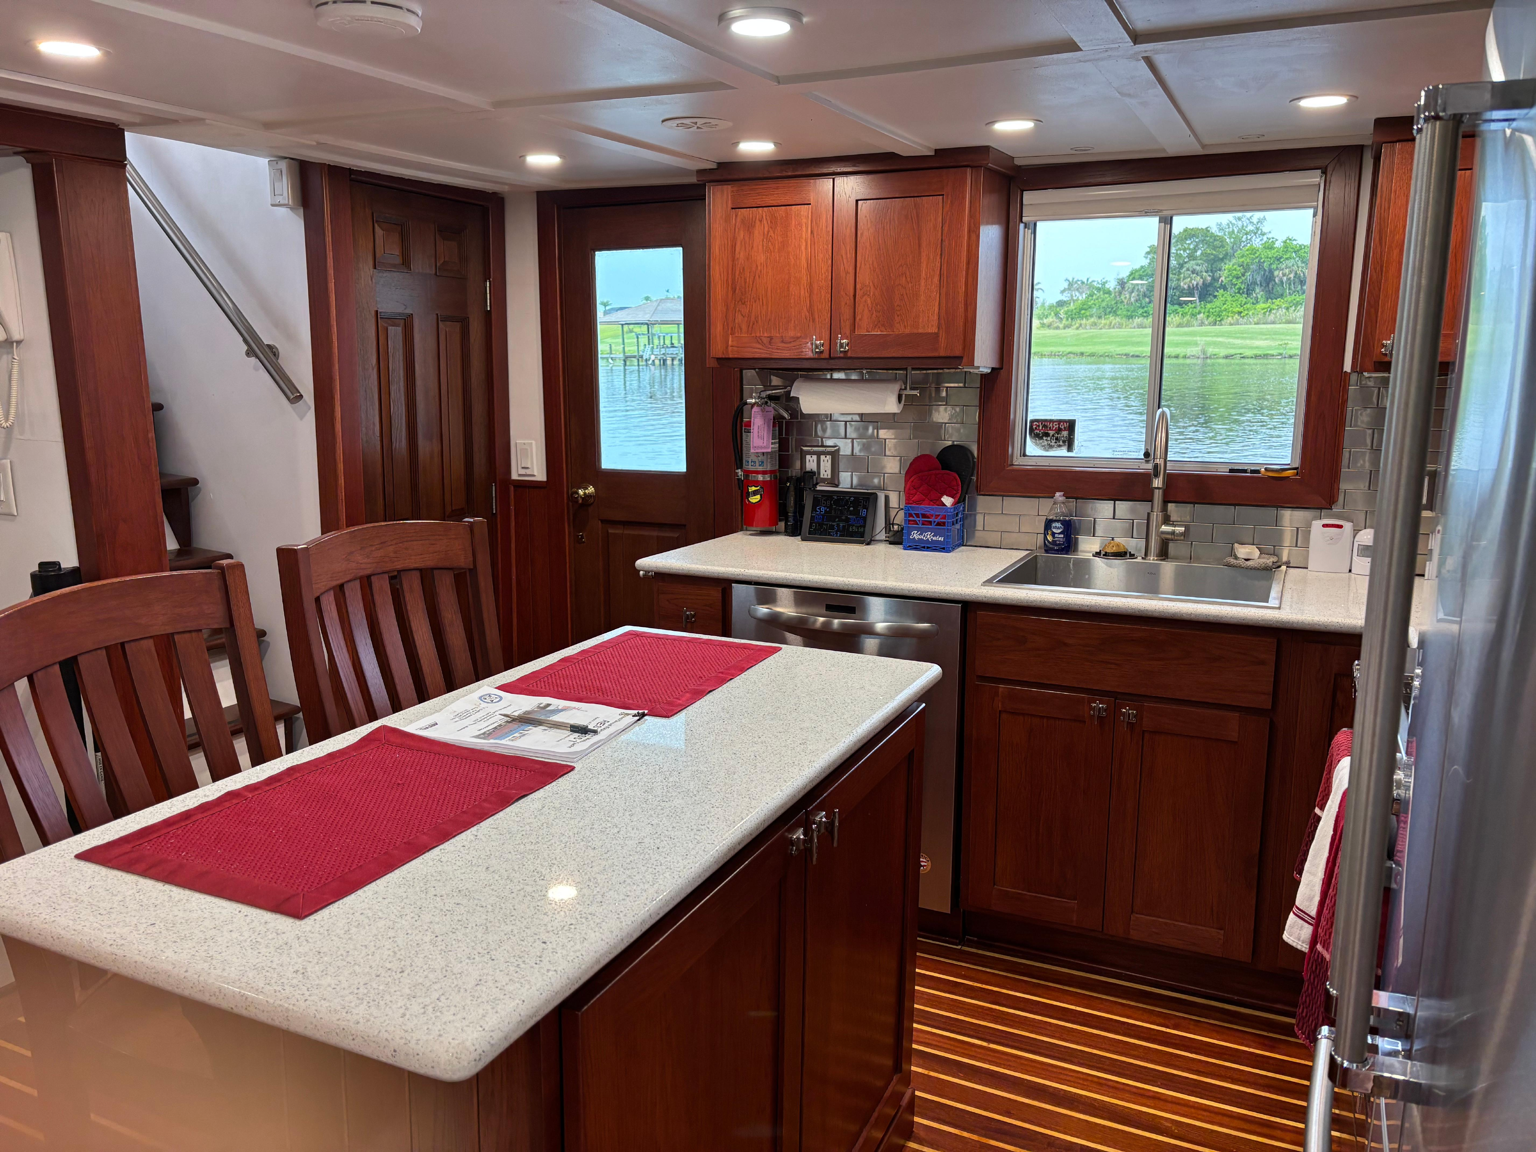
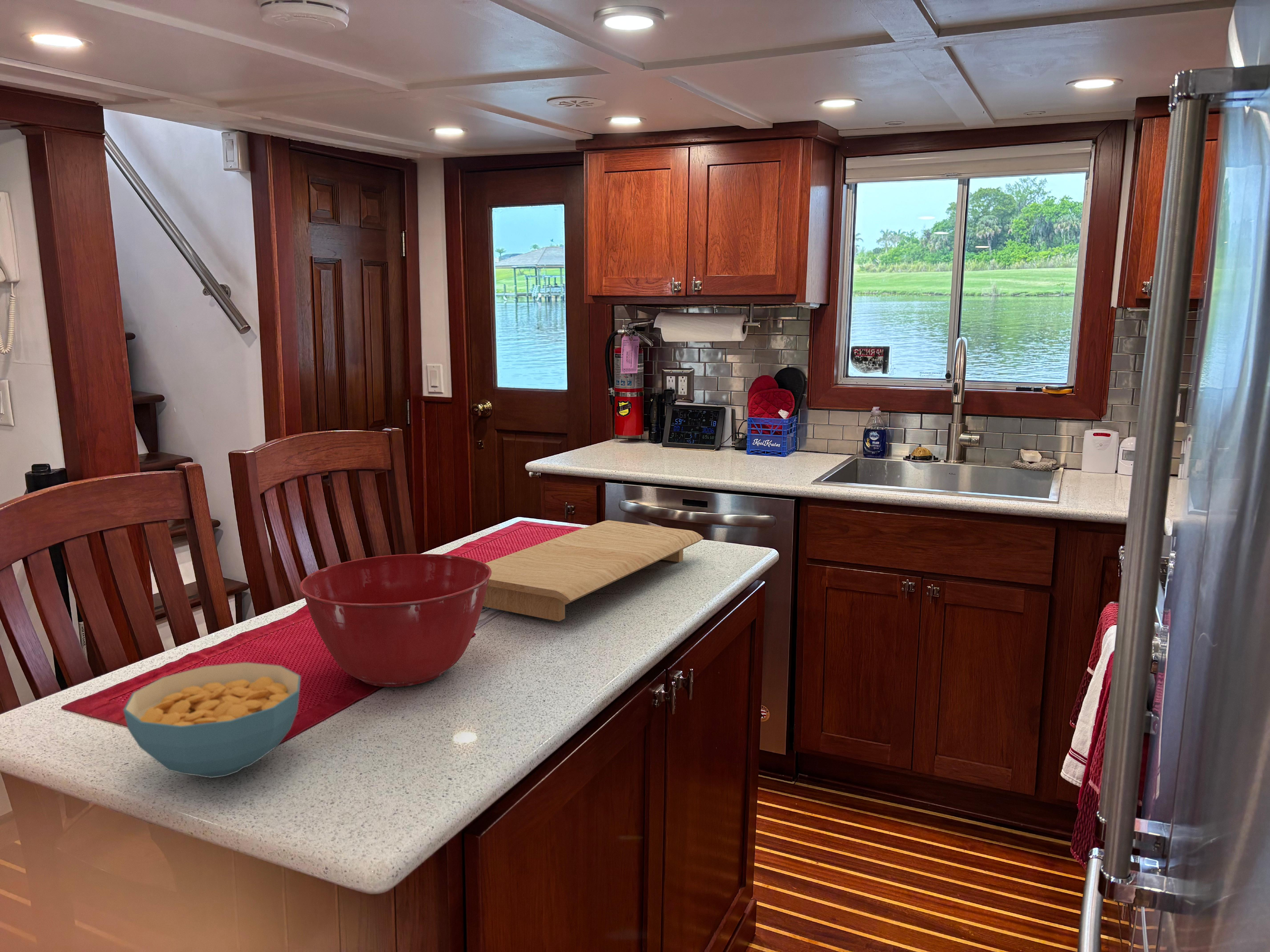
+ cutting board [483,520,704,622]
+ mixing bowl [300,553,492,687]
+ cereal bowl [123,662,301,778]
